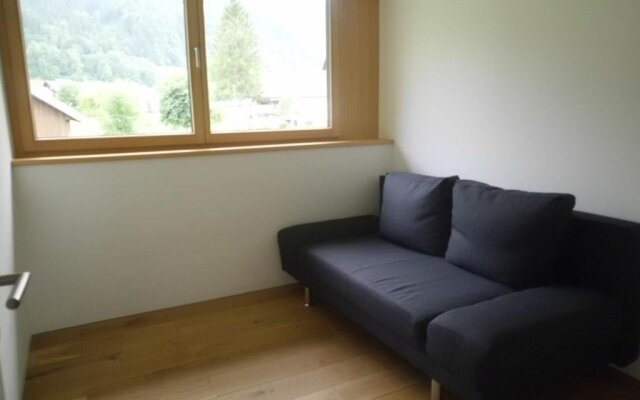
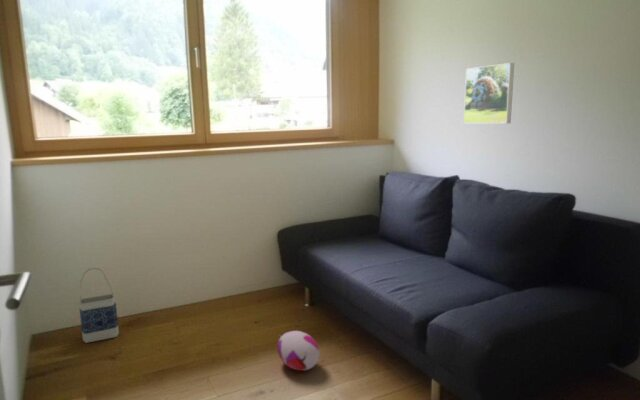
+ plush toy [276,330,320,372]
+ bag [78,267,120,344]
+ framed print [463,62,515,124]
